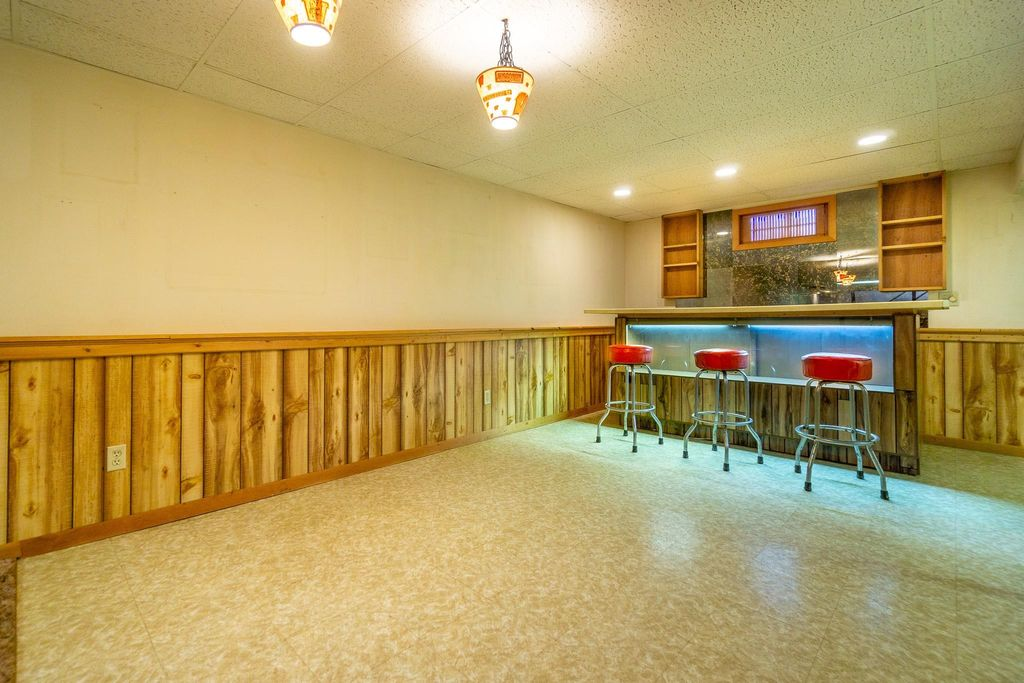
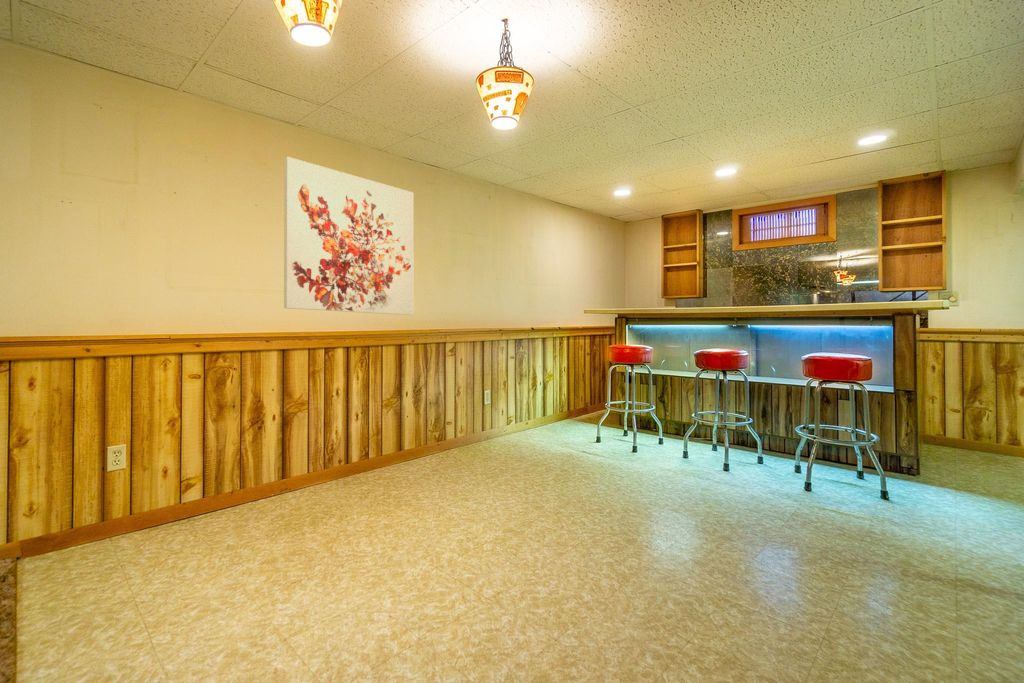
+ wall art [283,156,415,316]
